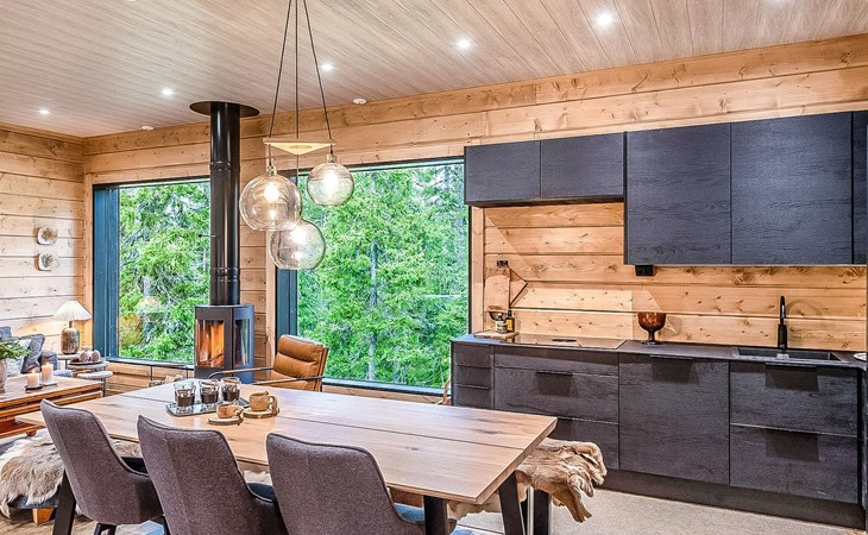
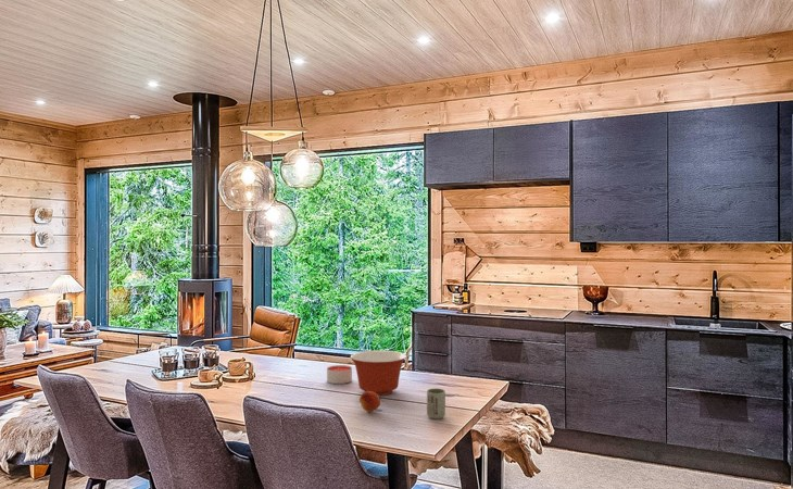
+ candle [326,364,353,385]
+ cup [426,387,446,421]
+ fruit [358,391,381,413]
+ mixing bowl [349,350,407,397]
